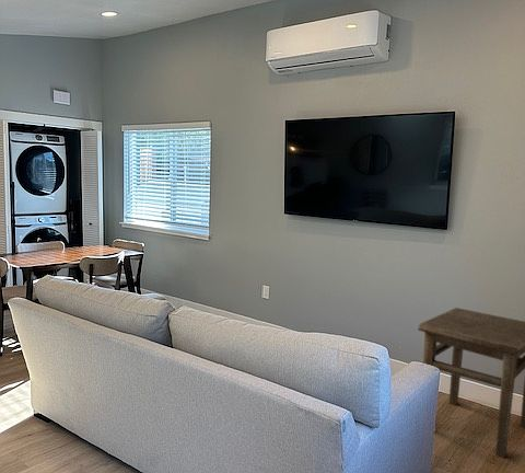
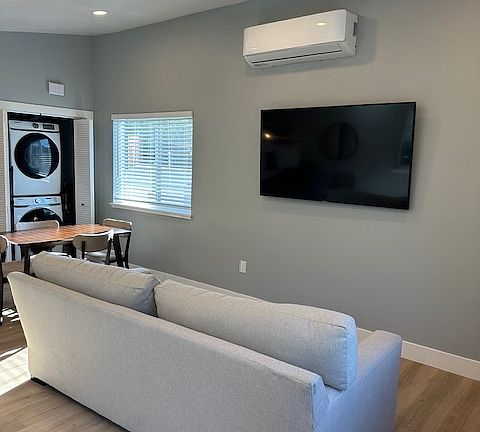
- side table [417,307,525,459]
